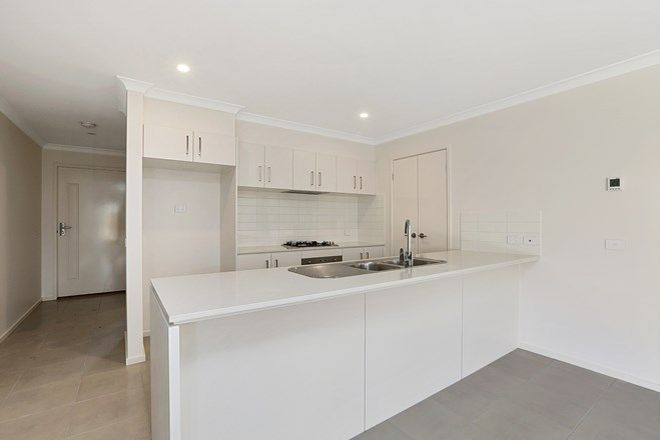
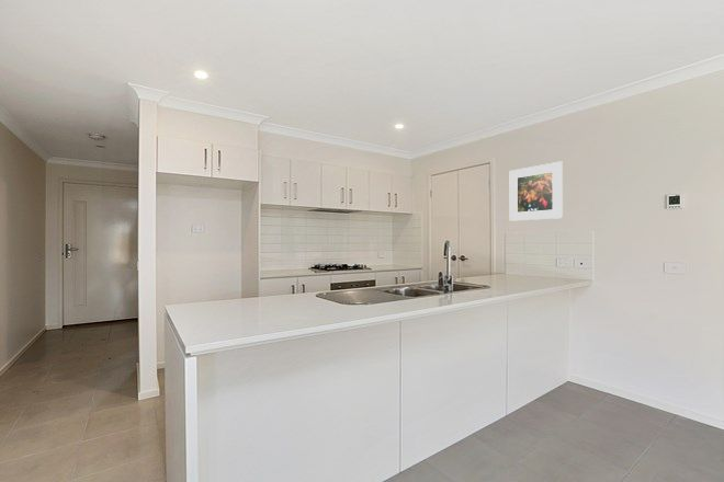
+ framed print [509,161,564,222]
